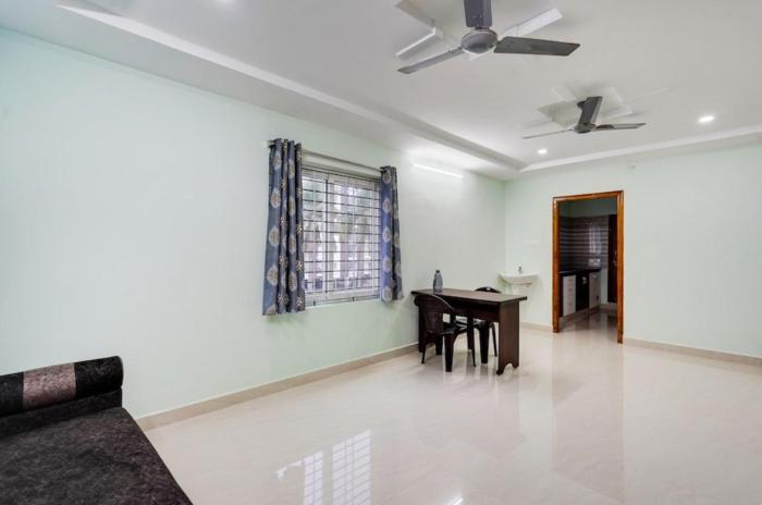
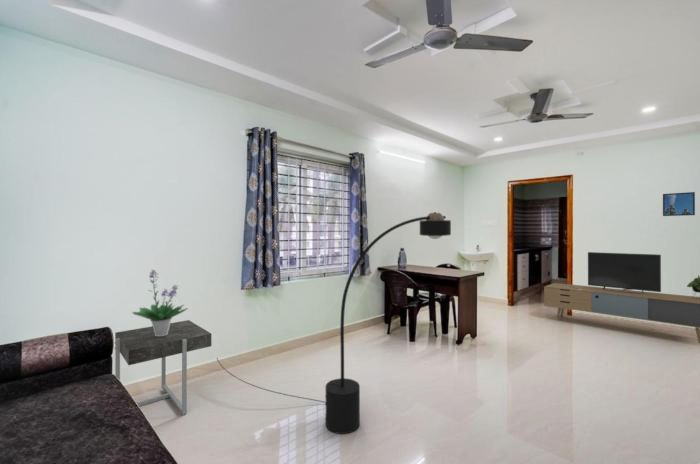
+ potted plant [131,269,189,336]
+ side table [114,319,212,416]
+ floor lamp [216,211,452,435]
+ media console [543,251,700,344]
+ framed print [662,191,696,217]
